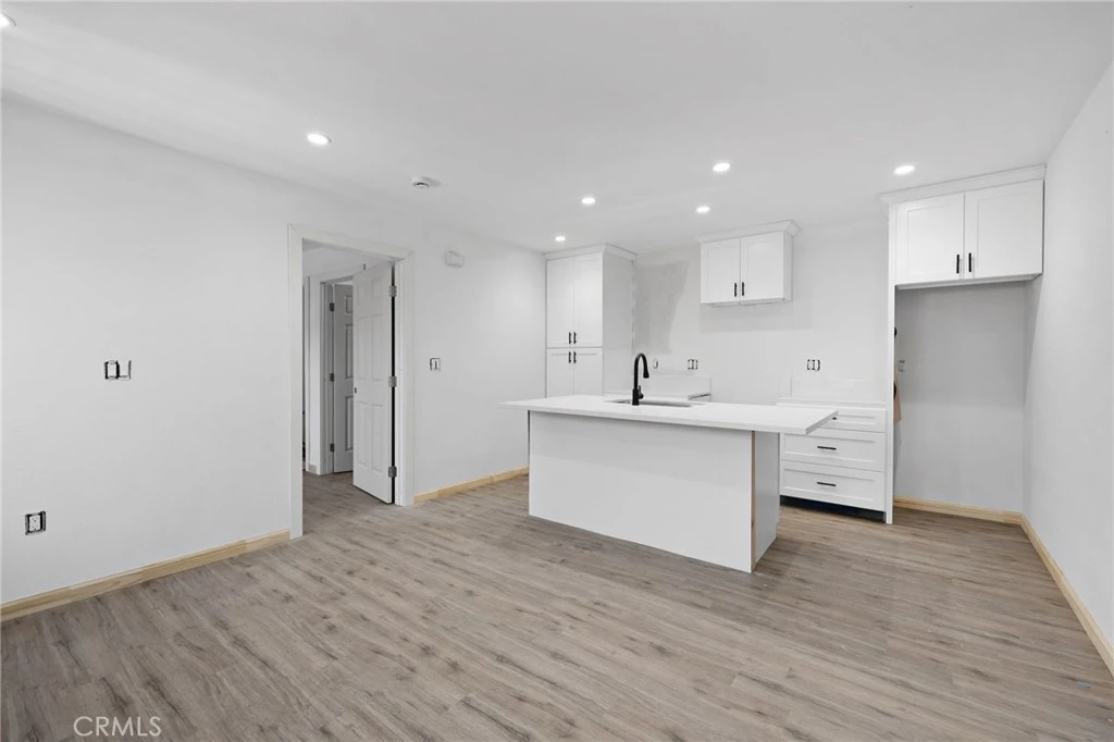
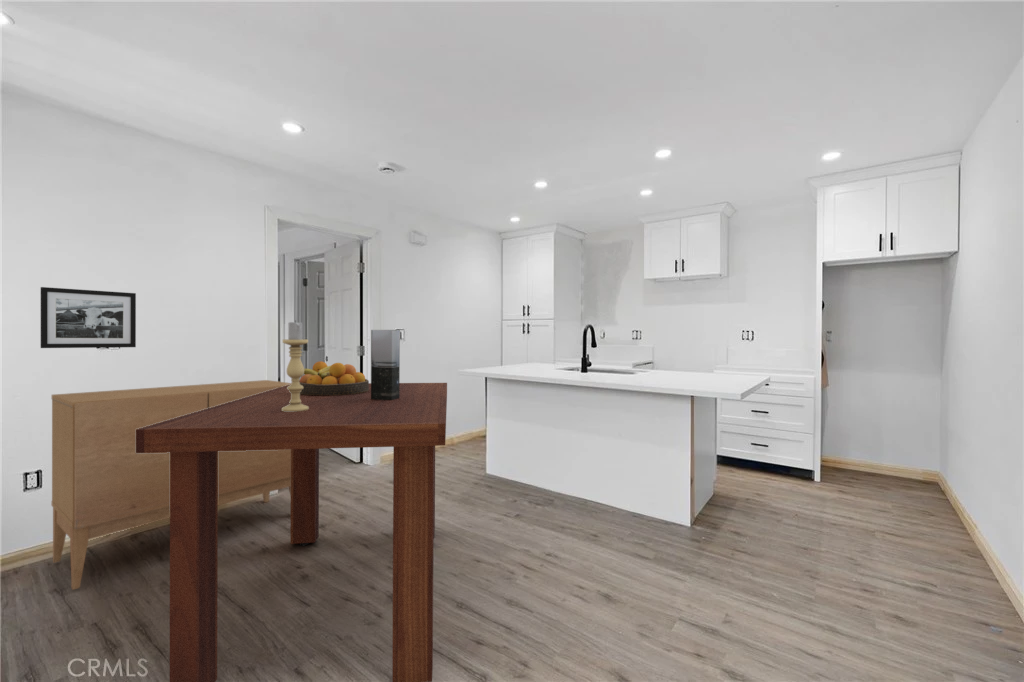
+ sideboard [51,379,292,591]
+ dining table [136,382,448,682]
+ vase [370,329,401,400]
+ fruit bowl [299,360,370,396]
+ candle holder [282,319,309,412]
+ picture frame [40,286,137,349]
